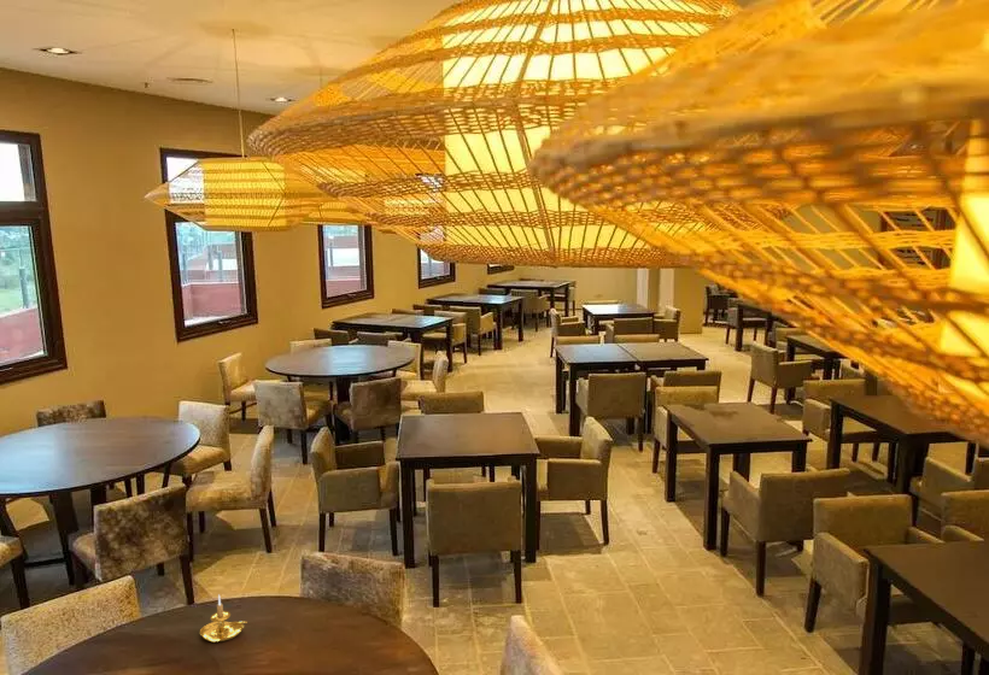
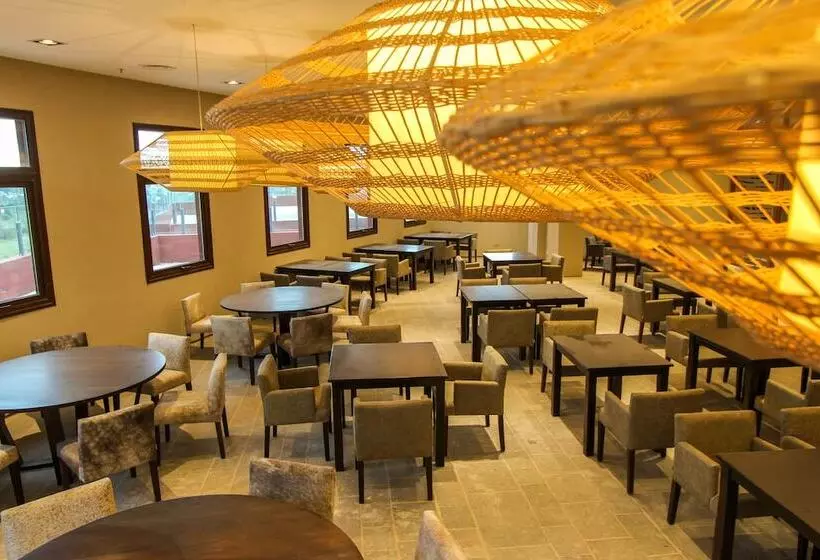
- candle holder [199,593,248,644]
